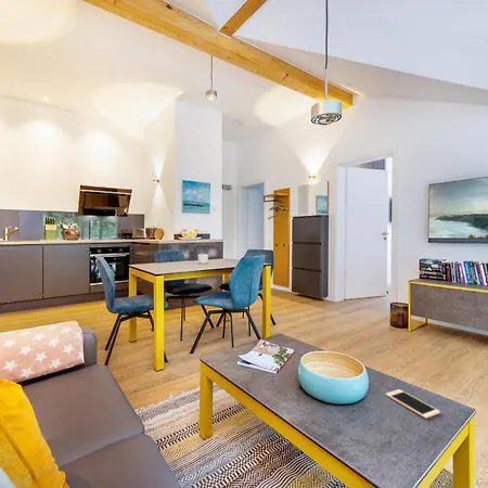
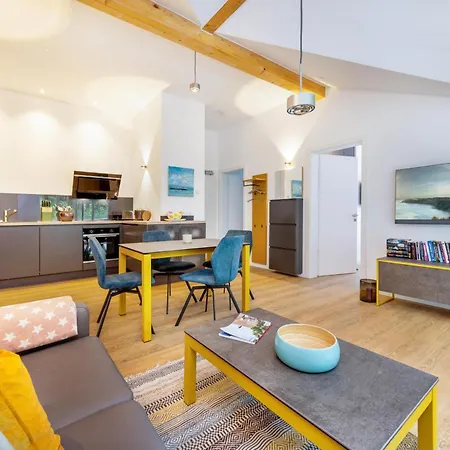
- cell phone [385,388,441,420]
